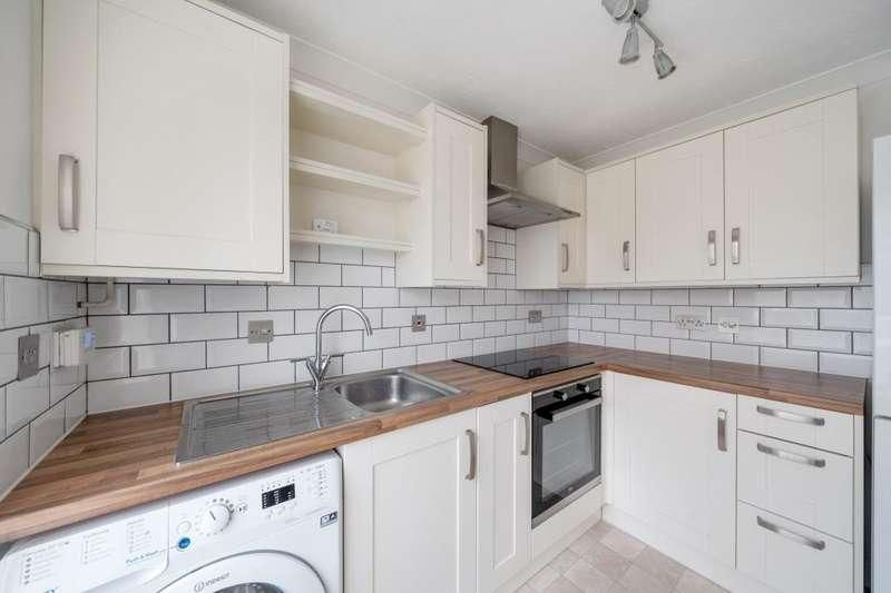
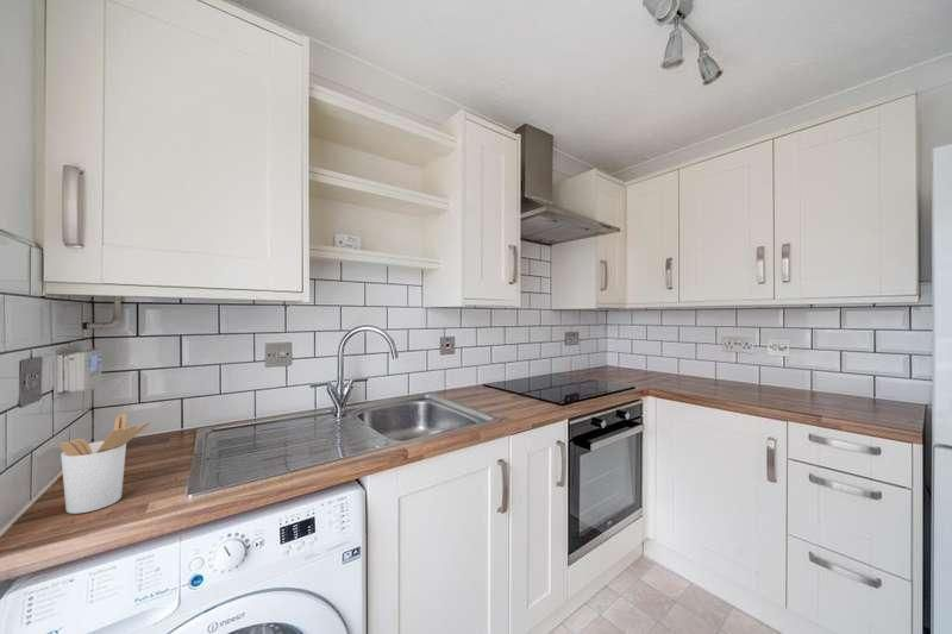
+ utensil holder [58,413,151,515]
